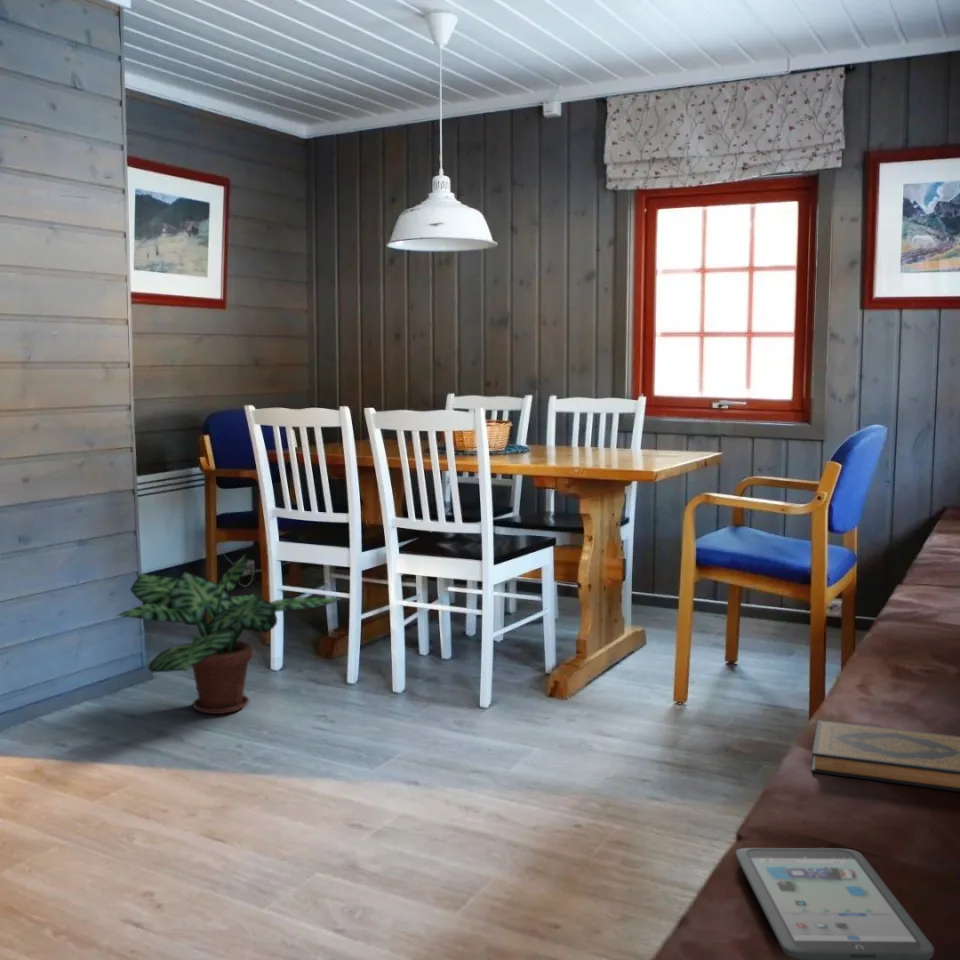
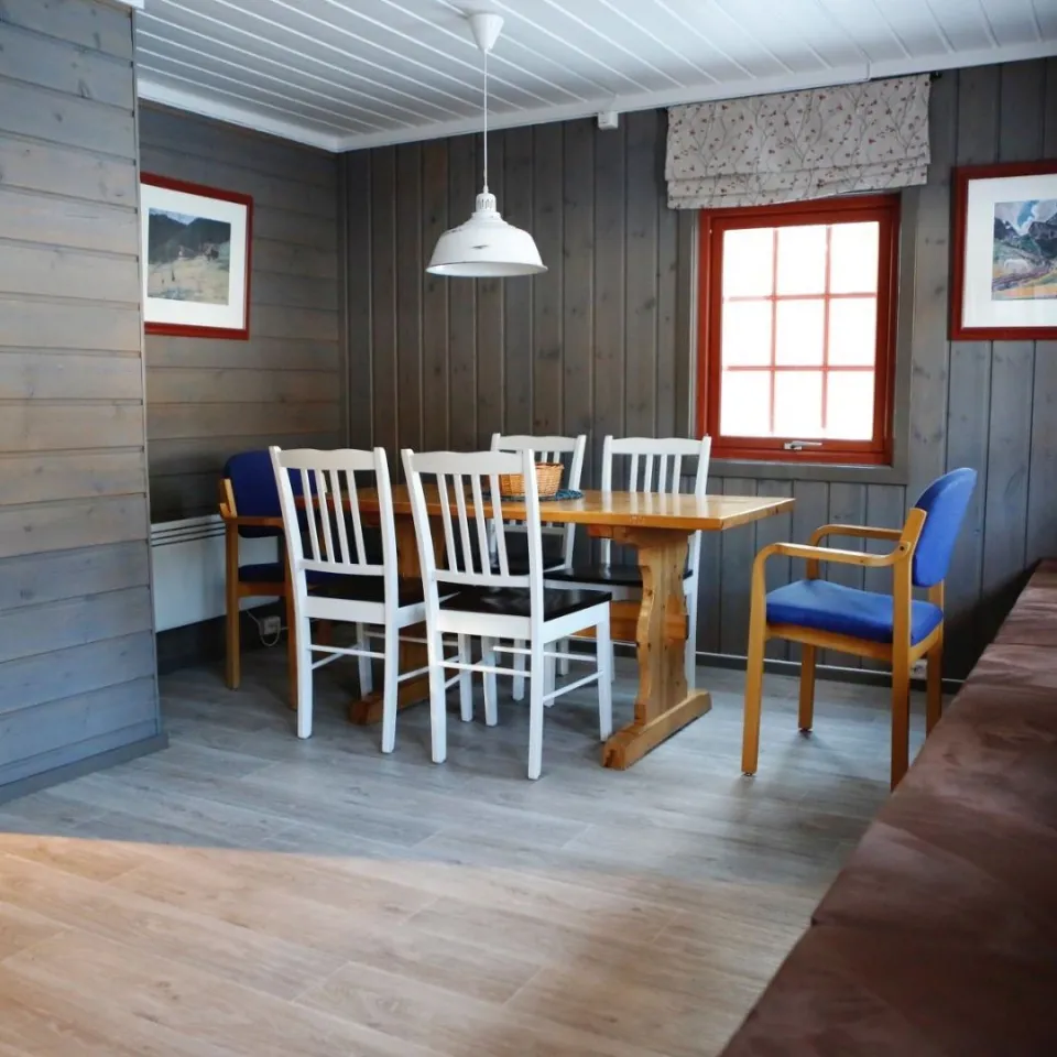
- tablet [735,847,935,960]
- hardback book [811,719,960,793]
- potted plant [115,553,344,715]
